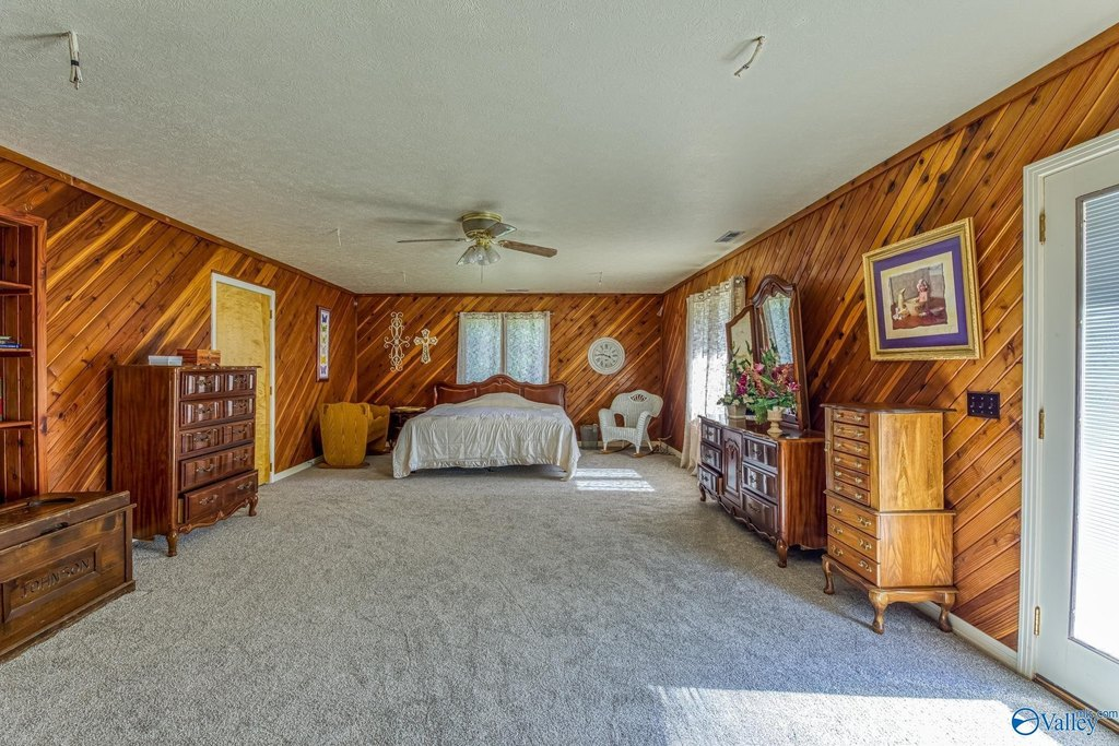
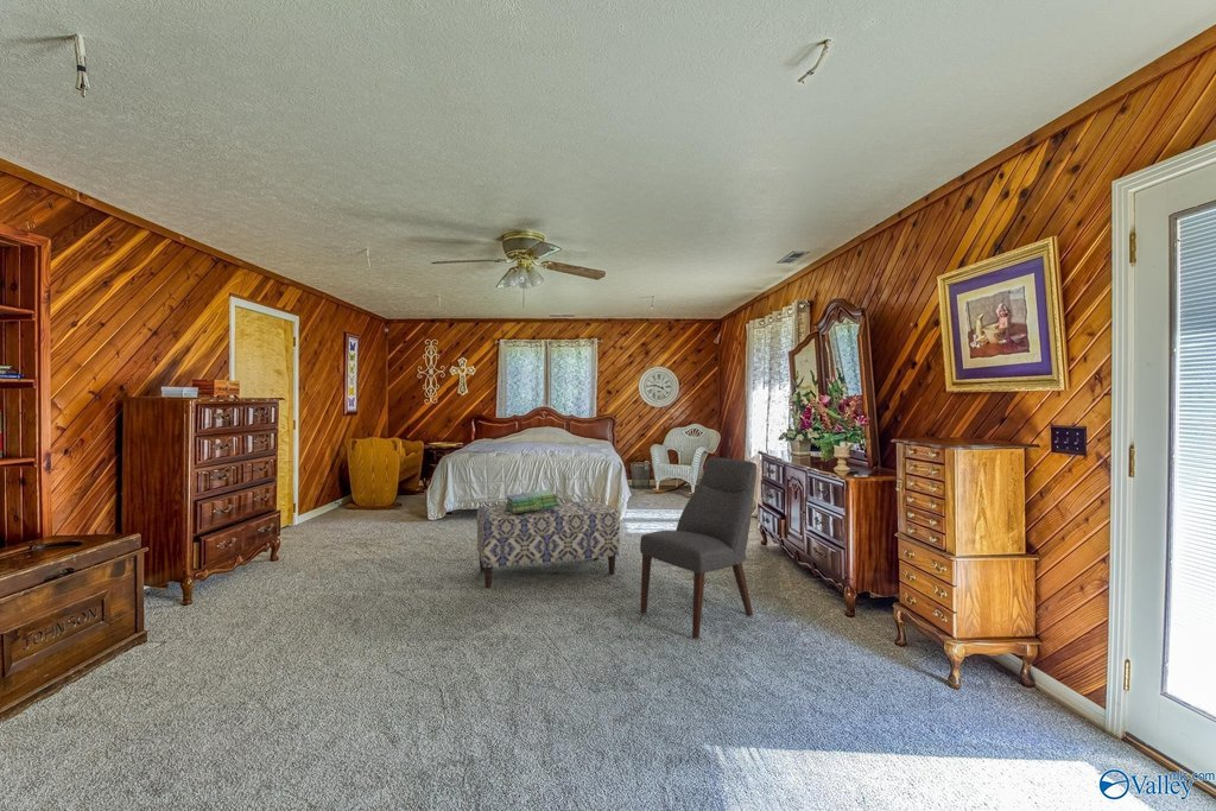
+ chair [639,456,758,640]
+ stack of books [504,489,560,513]
+ bench [476,500,621,589]
